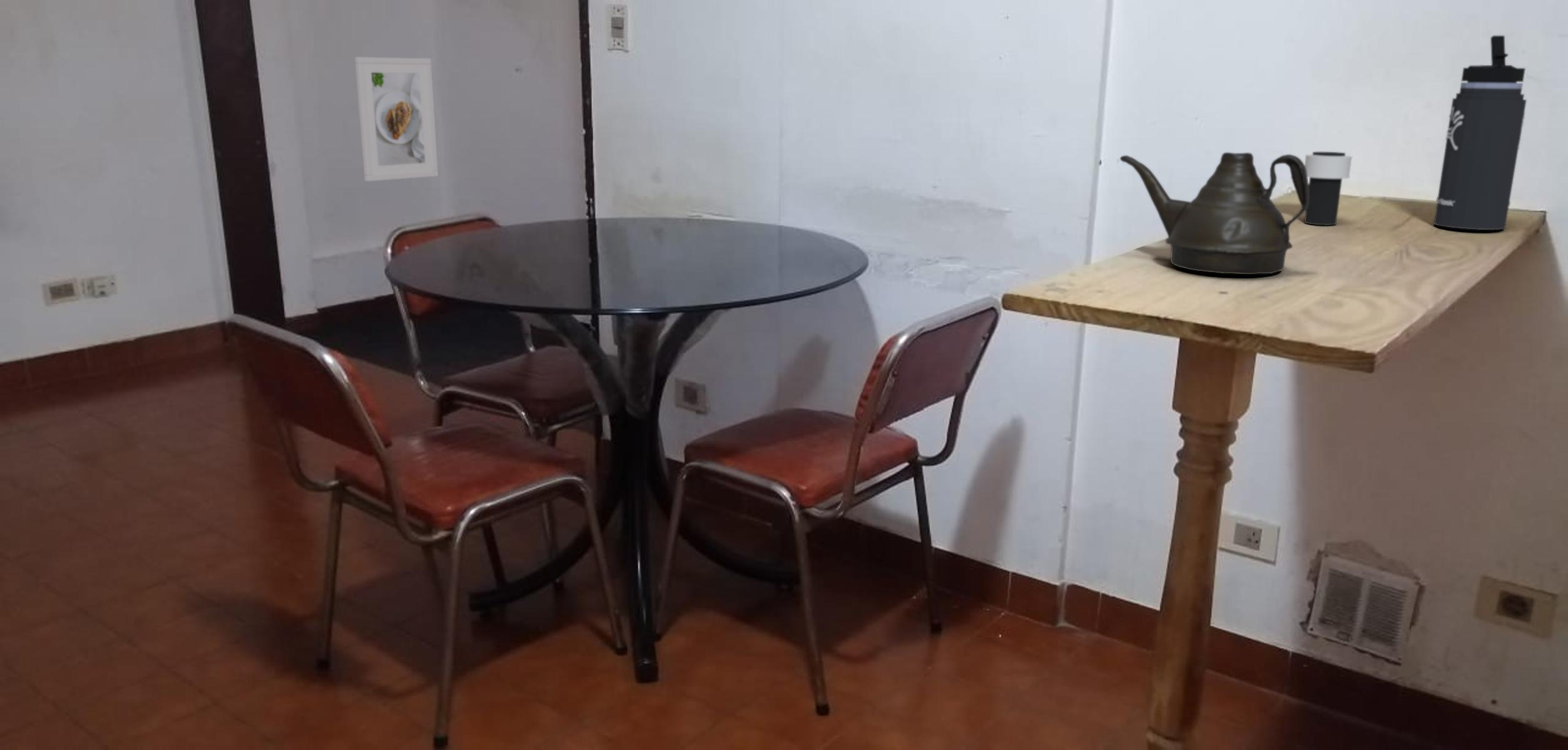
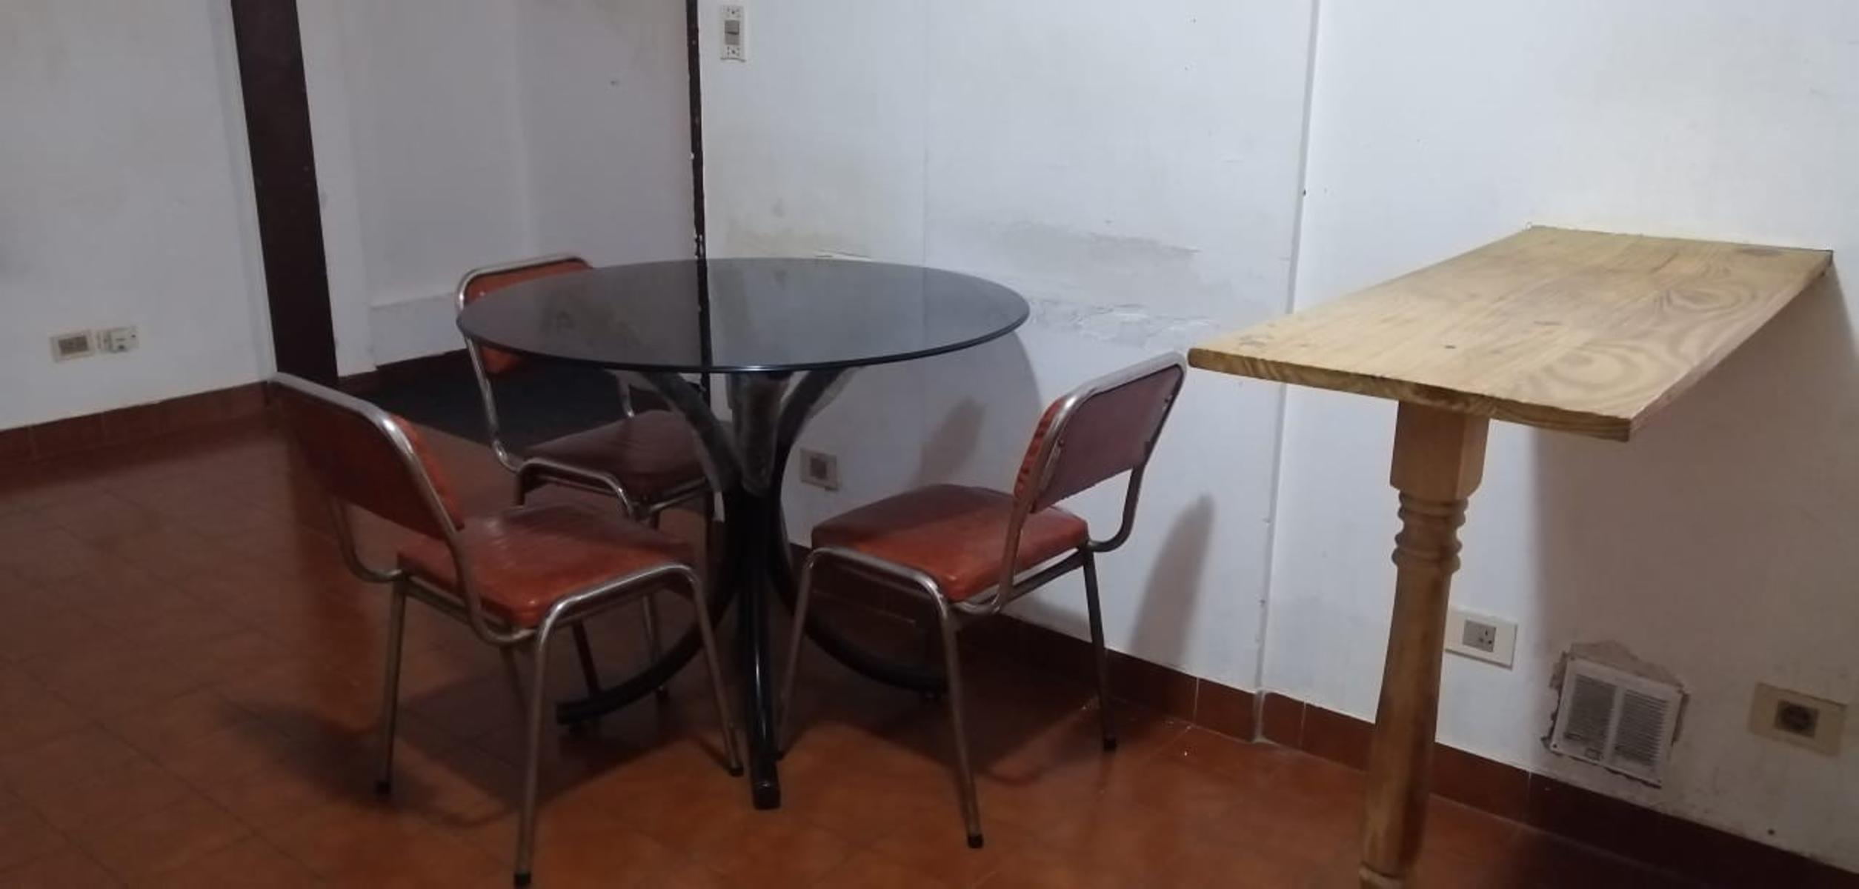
- teapot [1119,152,1309,275]
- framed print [354,56,439,182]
- thermos bottle [1433,35,1527,231]
- cup [1304,151,1353,226]
